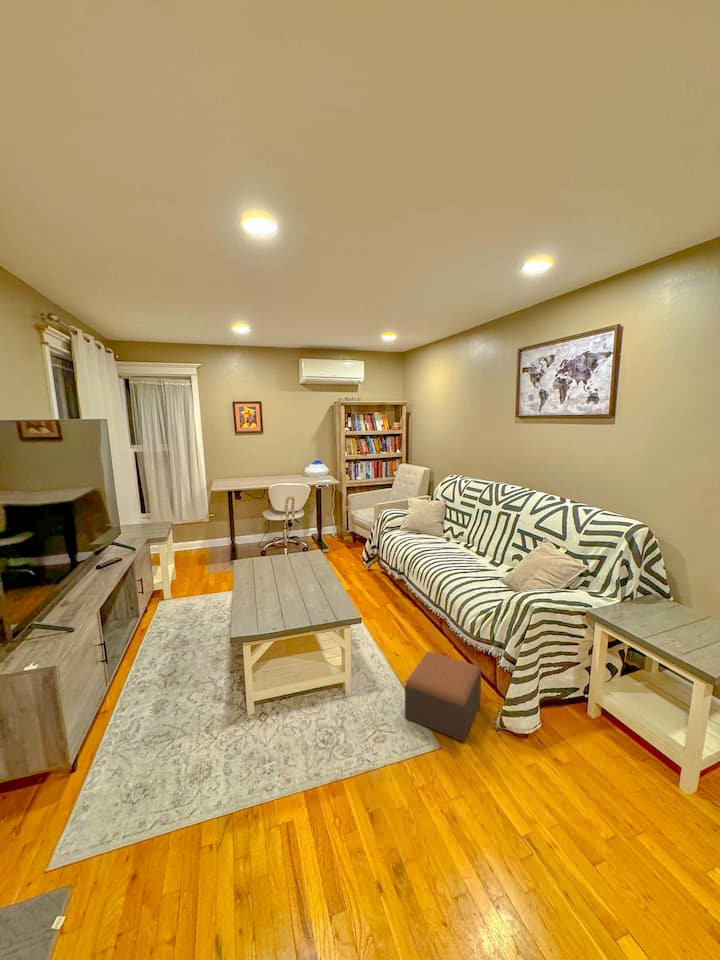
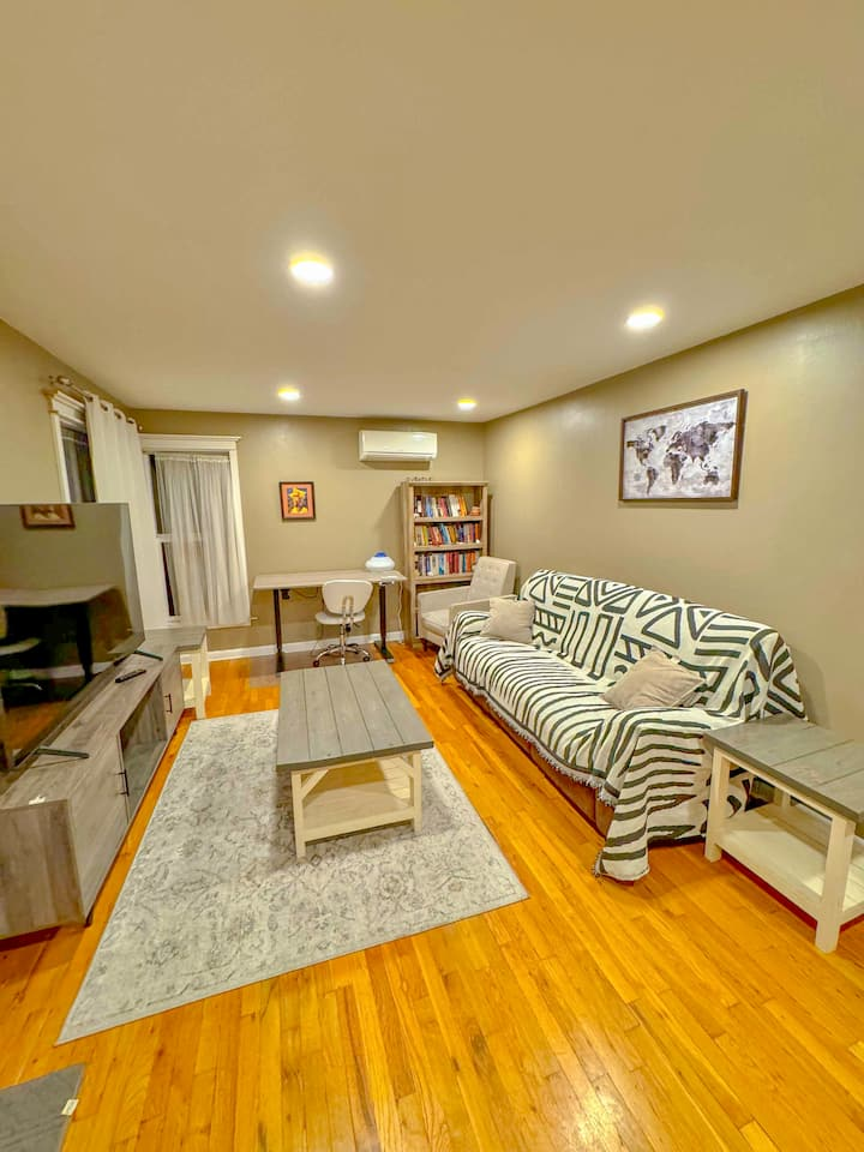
- footstool [404,650,482,743]
